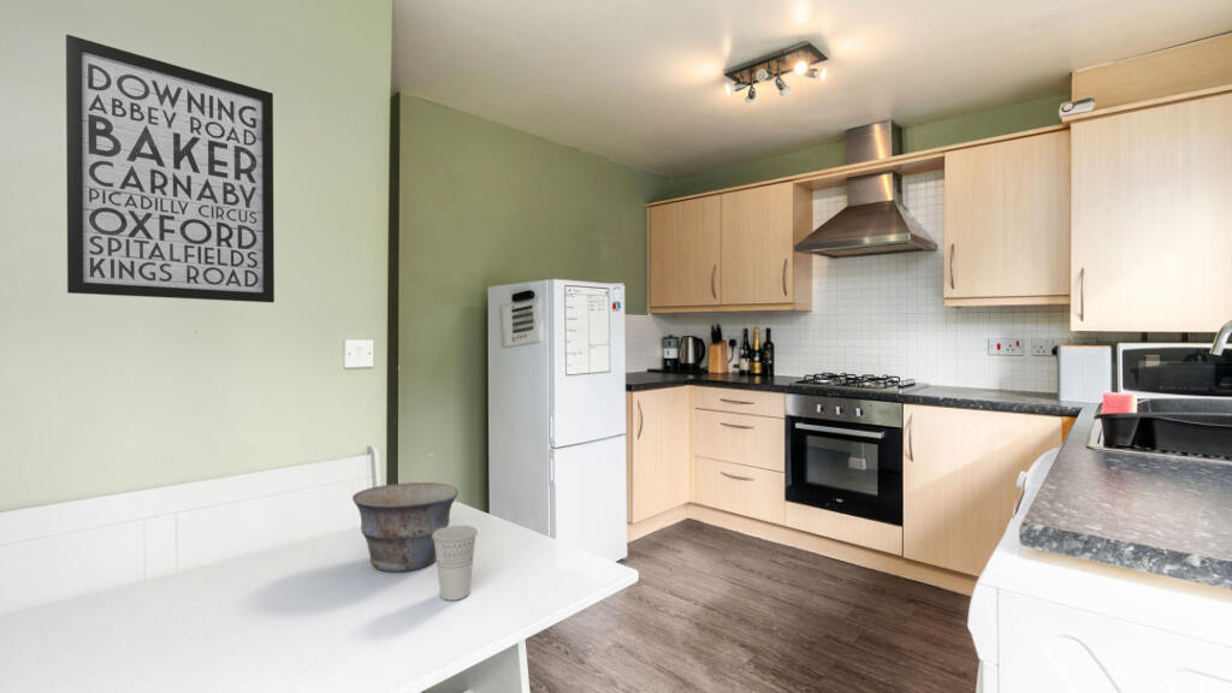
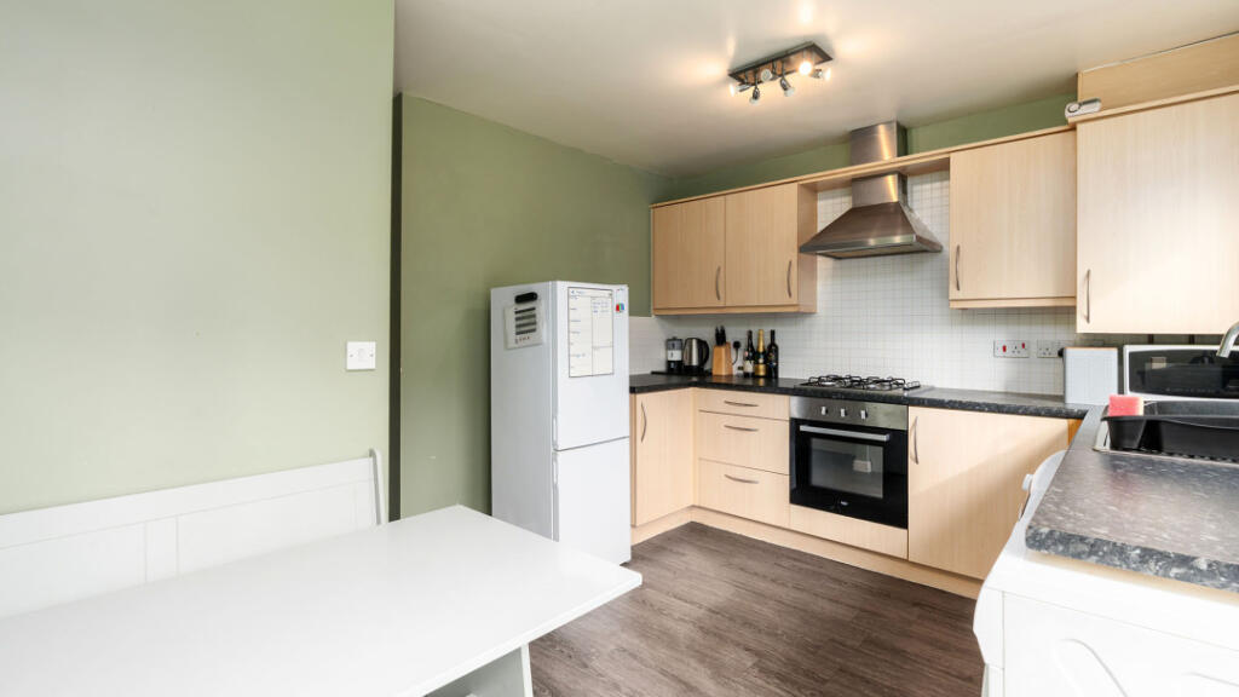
- cup [432,525,479,602]
- wall art [65,34,276,304]
- bowl [351,481,460,573]
